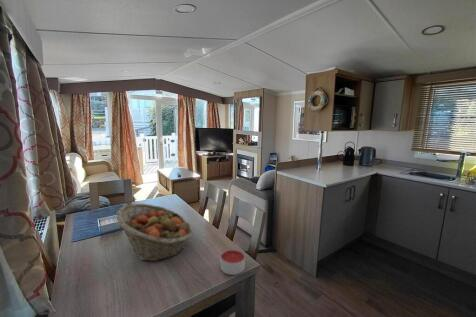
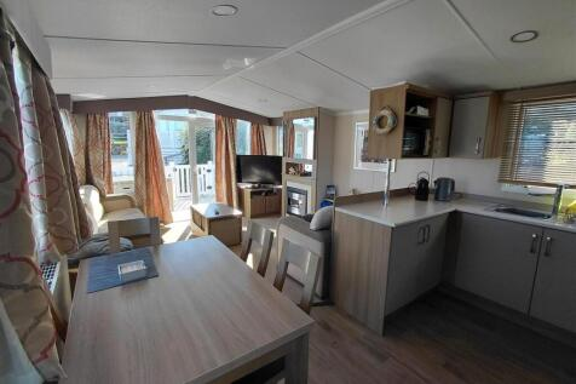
- candle [219,248,246,276]
- fruit basket [115,203,194,262]
